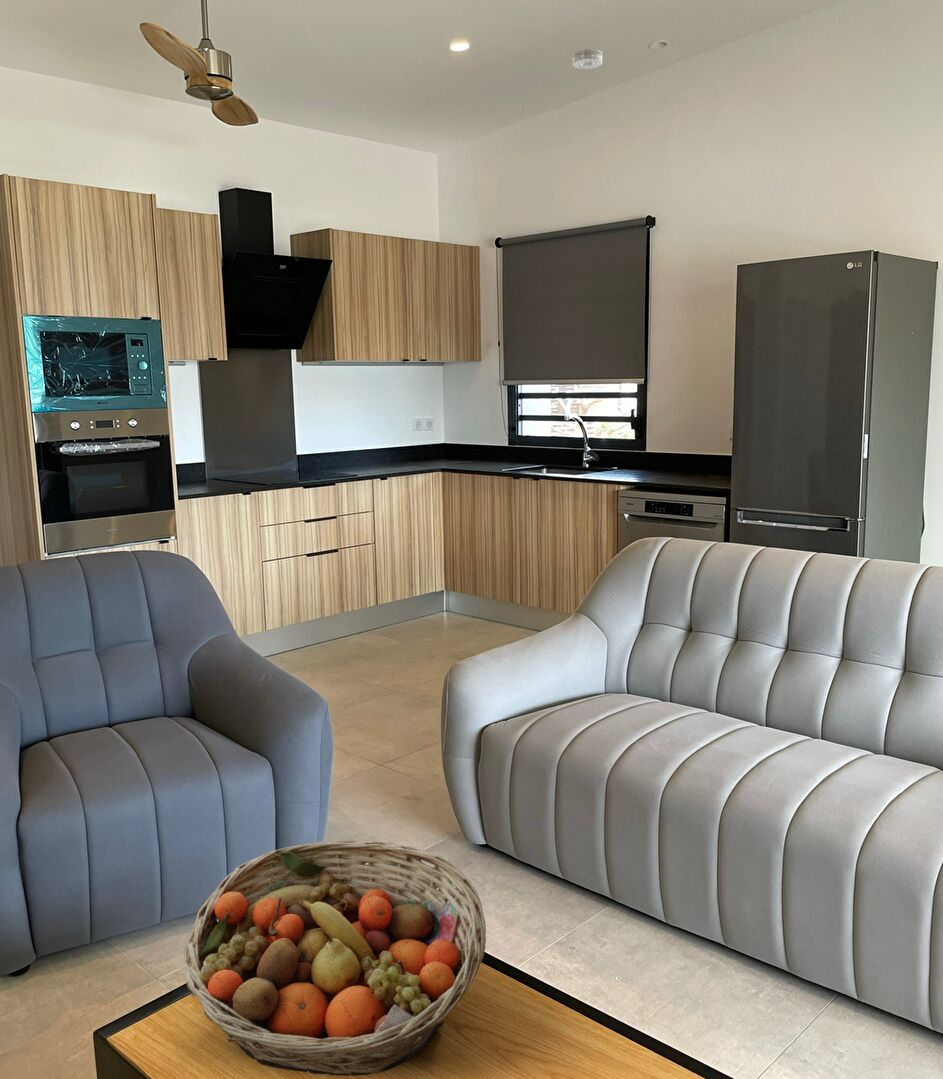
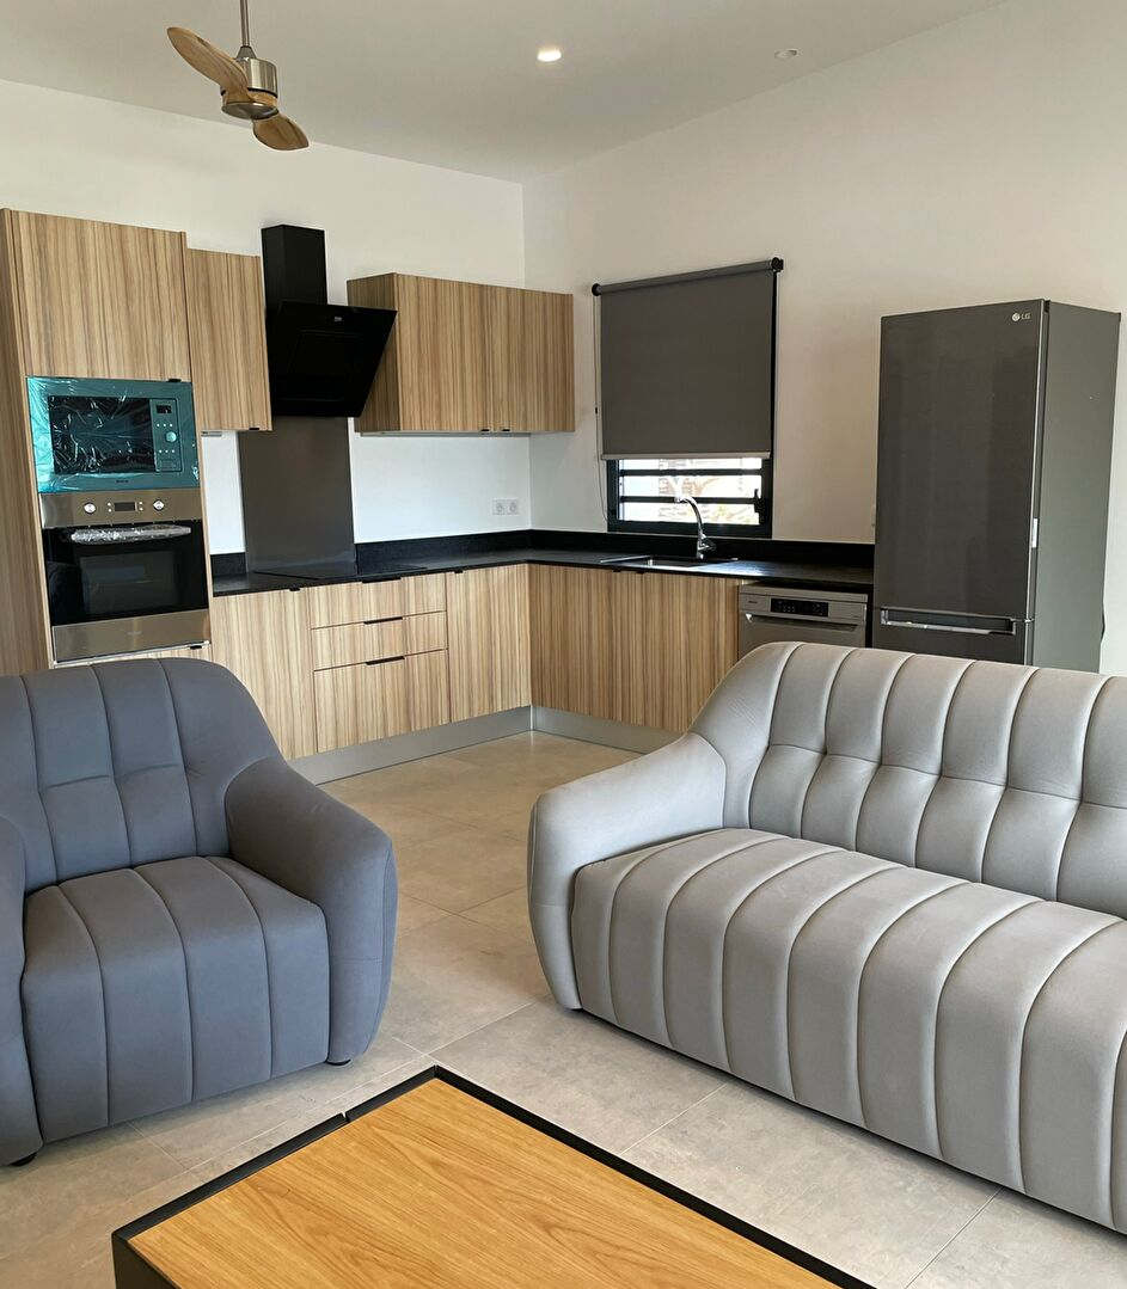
- smoke detector [572,48,603,70]
- fruit basket [183,839,487,1077]
